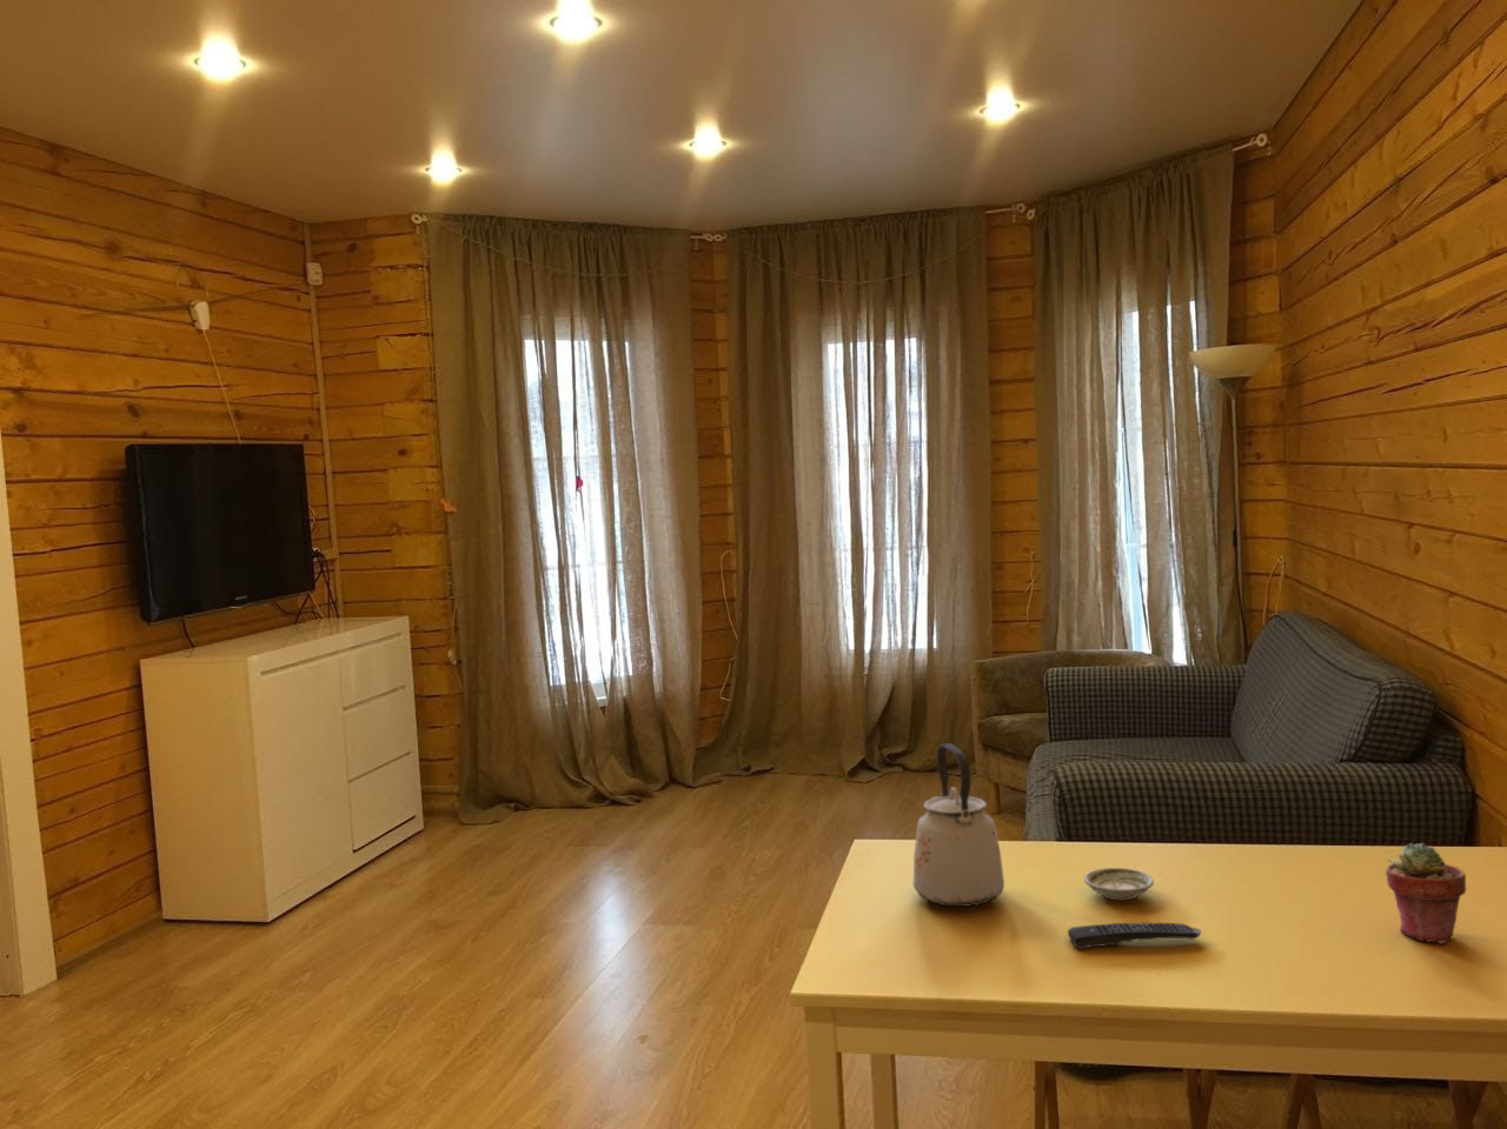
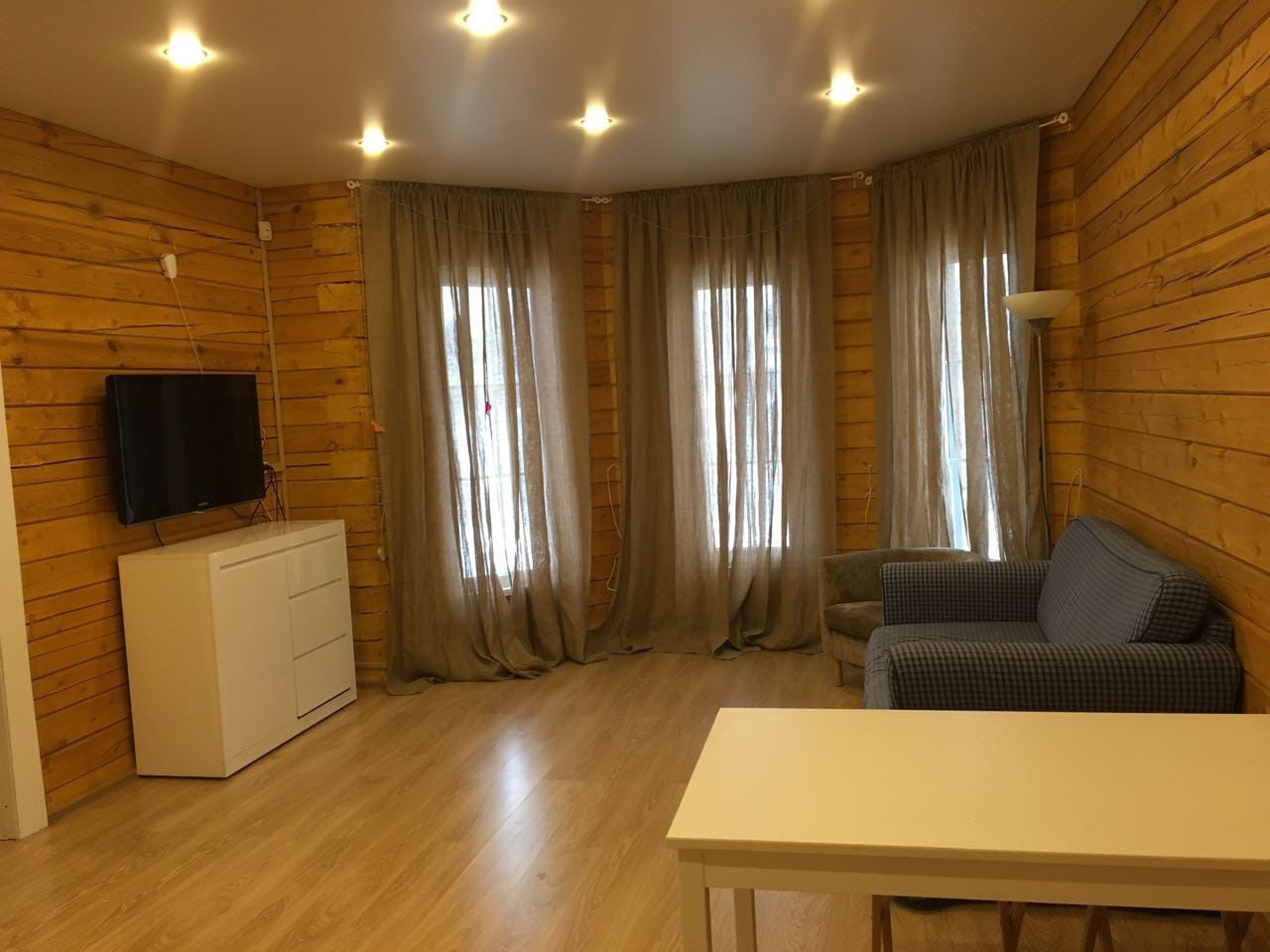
- remote control [1067,921,1202,950]
- potted succulent [1385,842,1467,944]
- saucer [1082,867,1155,901]
- kettle [913,742,1005,908]
